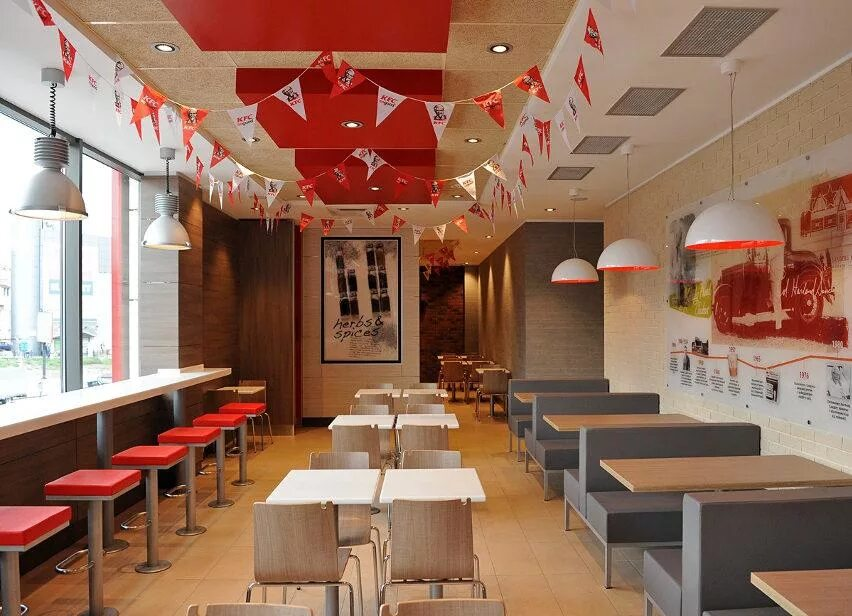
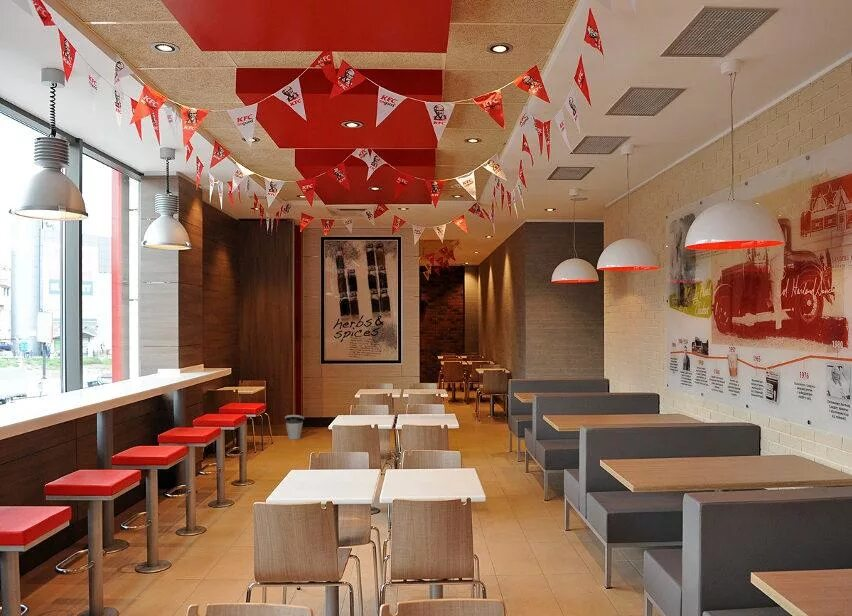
+ trash can [284,414,305,440]
